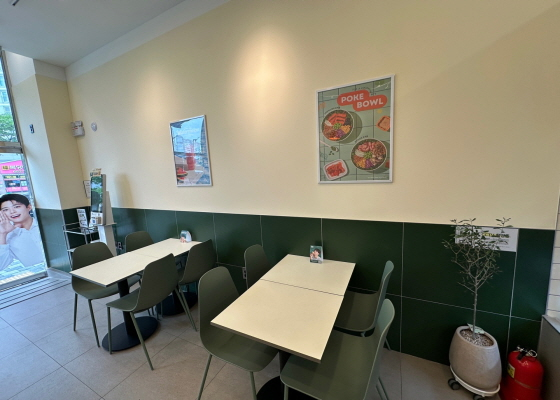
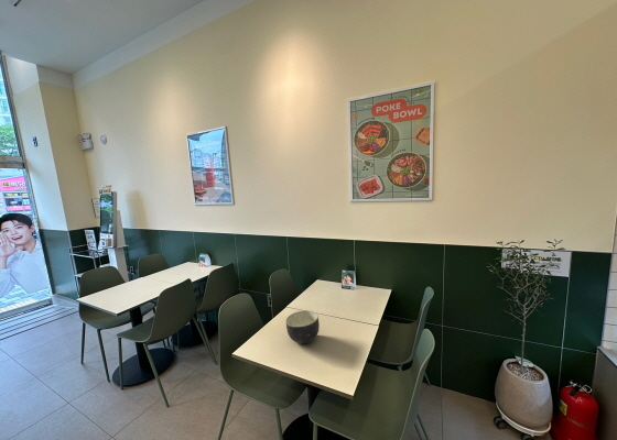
+ bowl [285,309,321,344]
